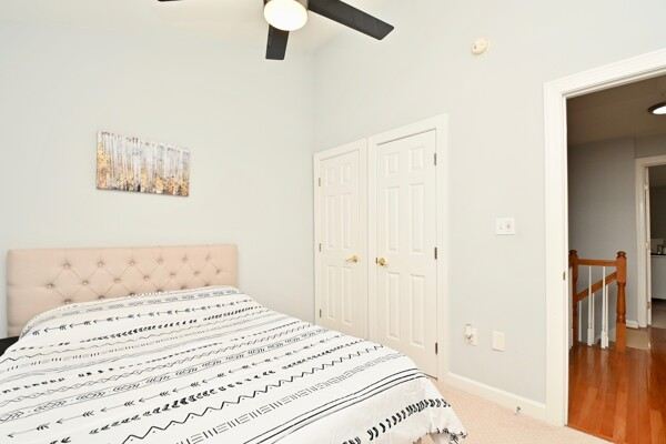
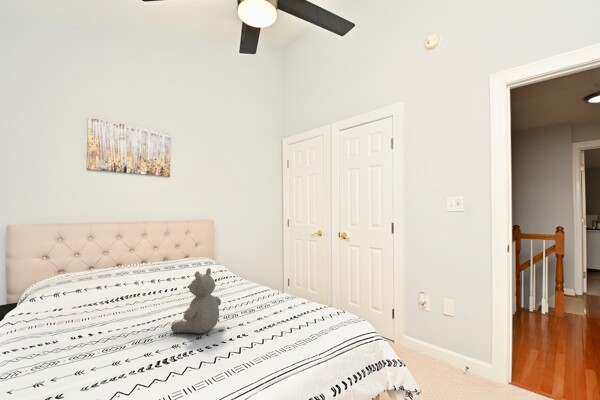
+ teddy bear [170,267,222,334]
